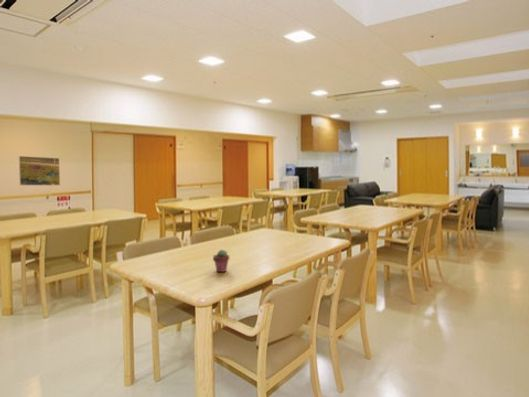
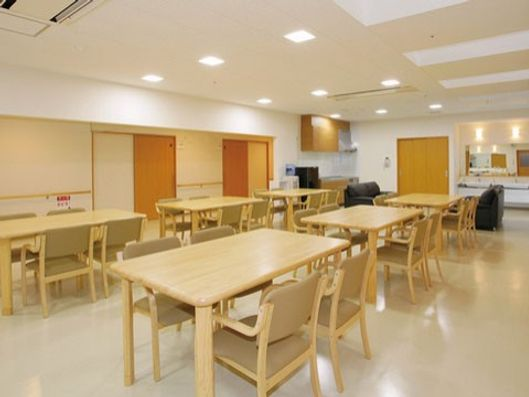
- potted succulent [212,249,230,273]
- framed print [18,155,61,186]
